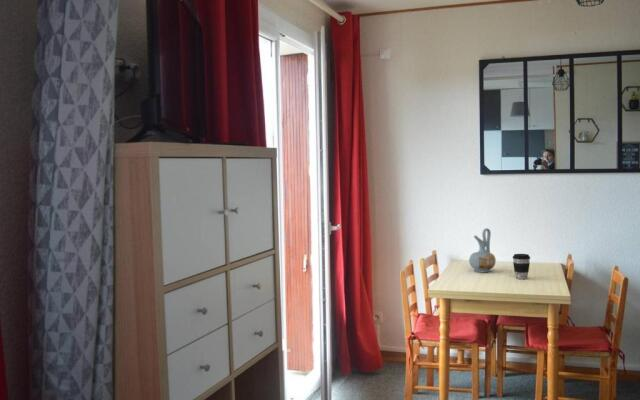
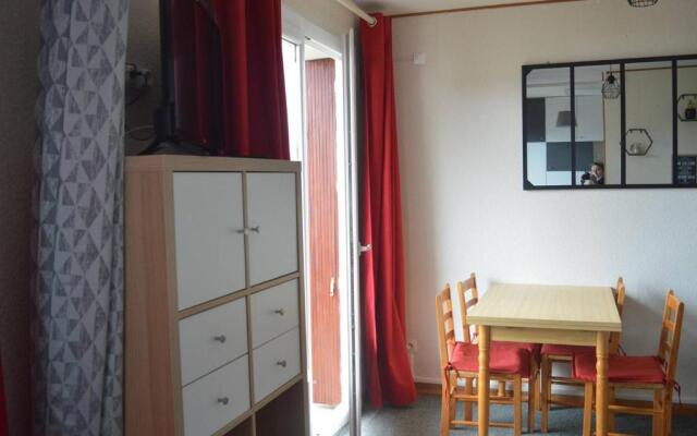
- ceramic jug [468,227,497,274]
- coffee cup [512,253,531,280]
